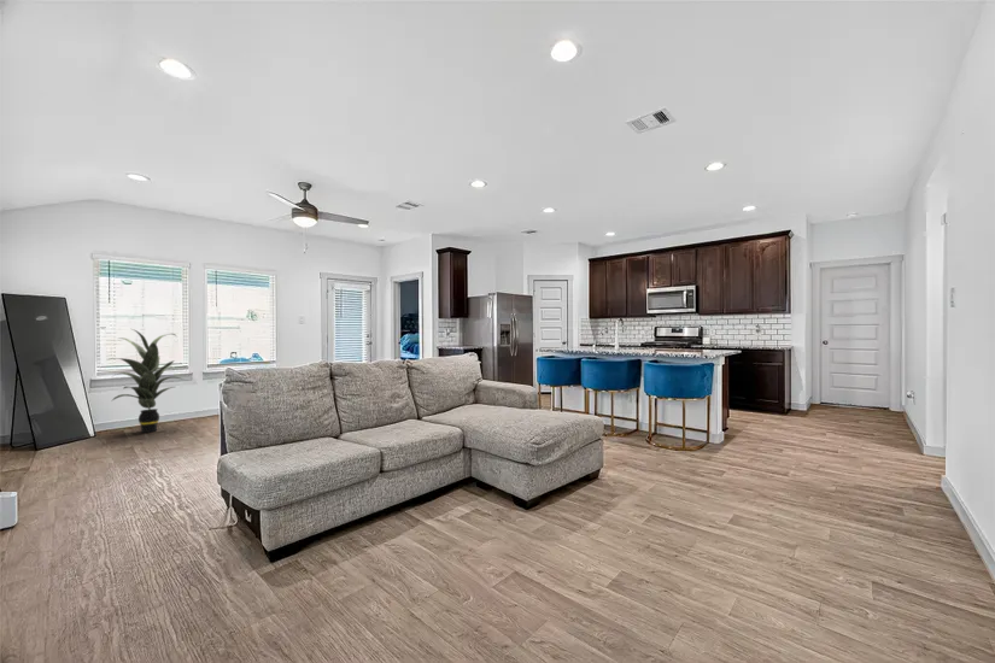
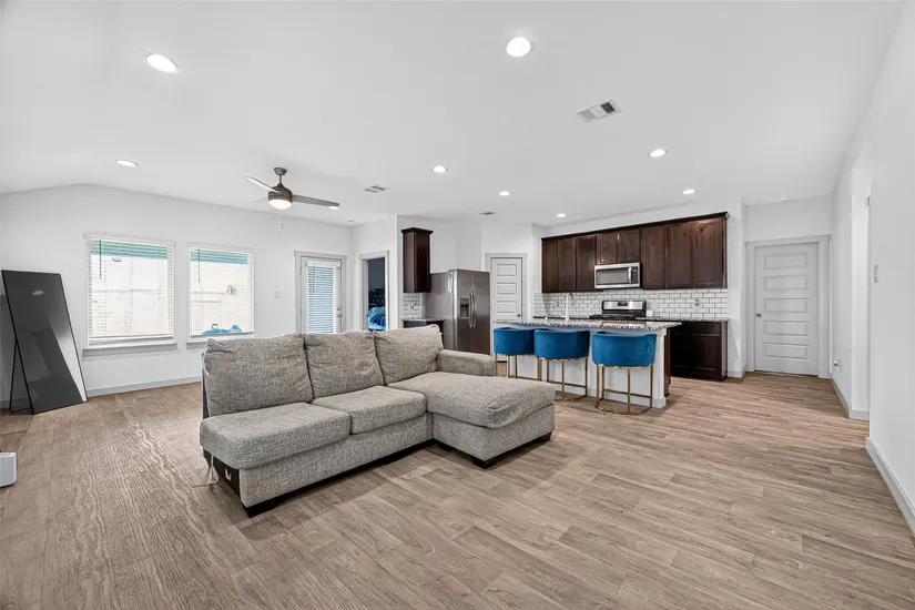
- indoor plant [105,328,185,434]
